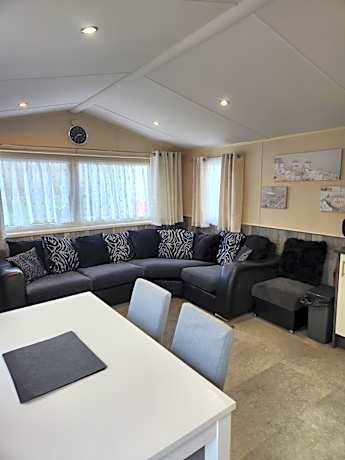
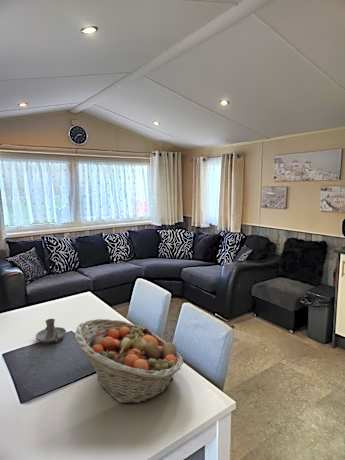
+ fruit basket [73,318,184,404]
+ candle holder [35,318,67,343]
